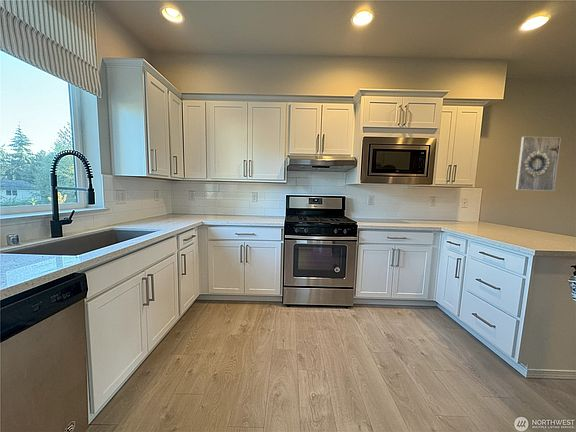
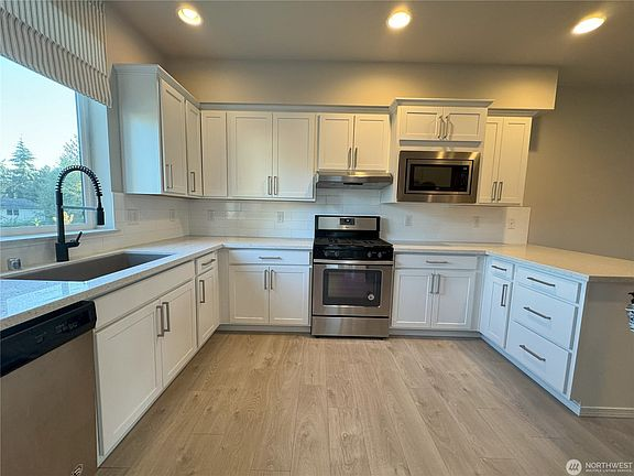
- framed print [515,135,562,192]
